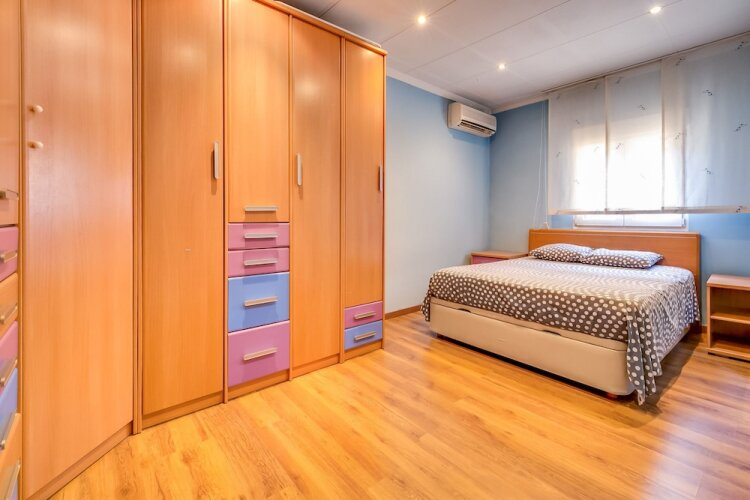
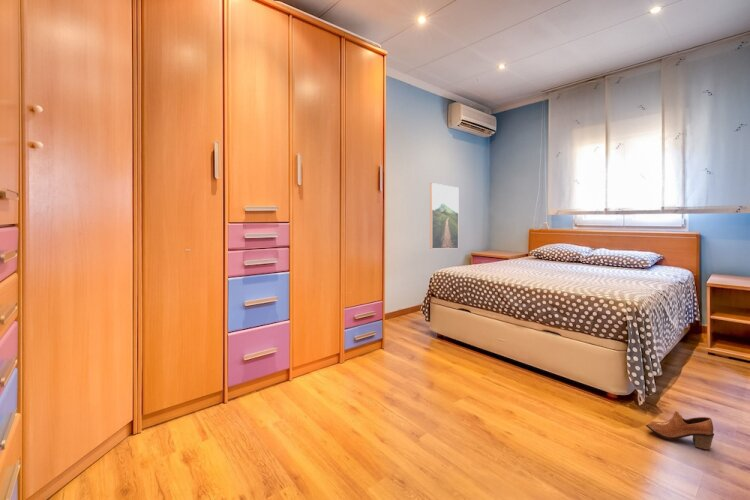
+ shoe [645,410,715,450]
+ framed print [429,182,459,250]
